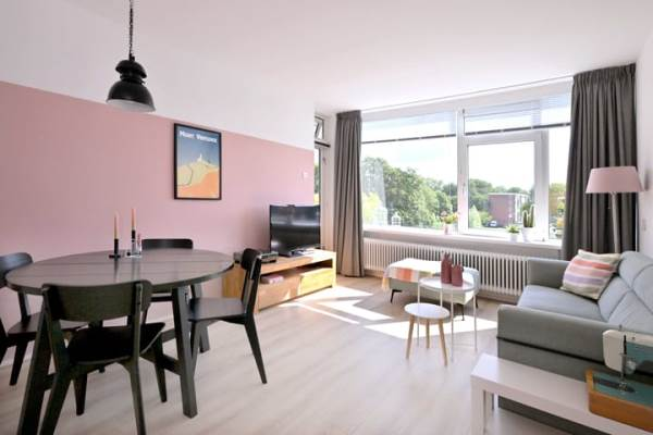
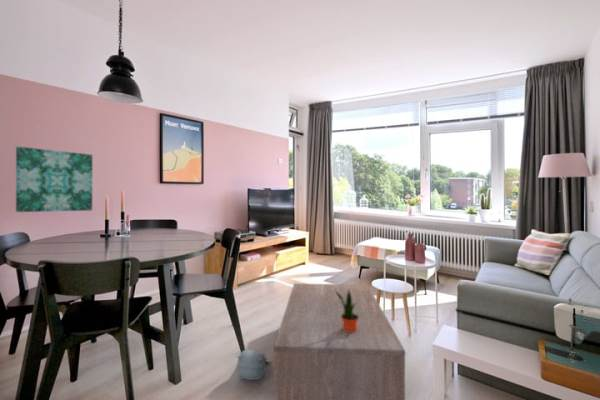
+ potted plant [334,288,359,332]
+ wall art [15,146,93,213]
+ coffee table [273,282,406,400]
+ plush toy [236,348,274,381]
